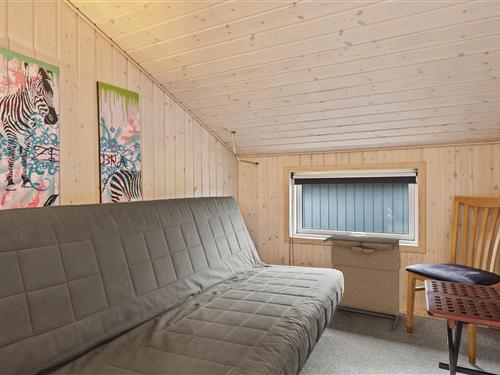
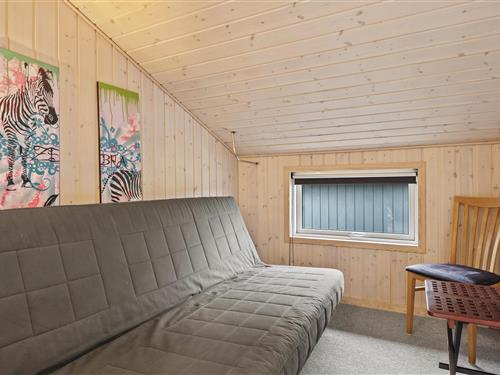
- laundry hamper [322,234,402,331]
